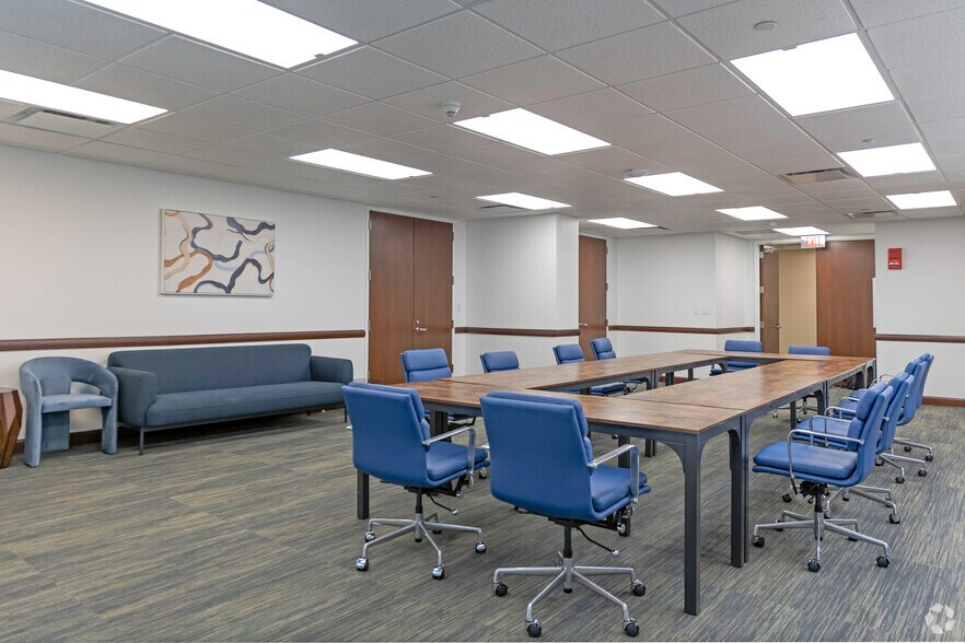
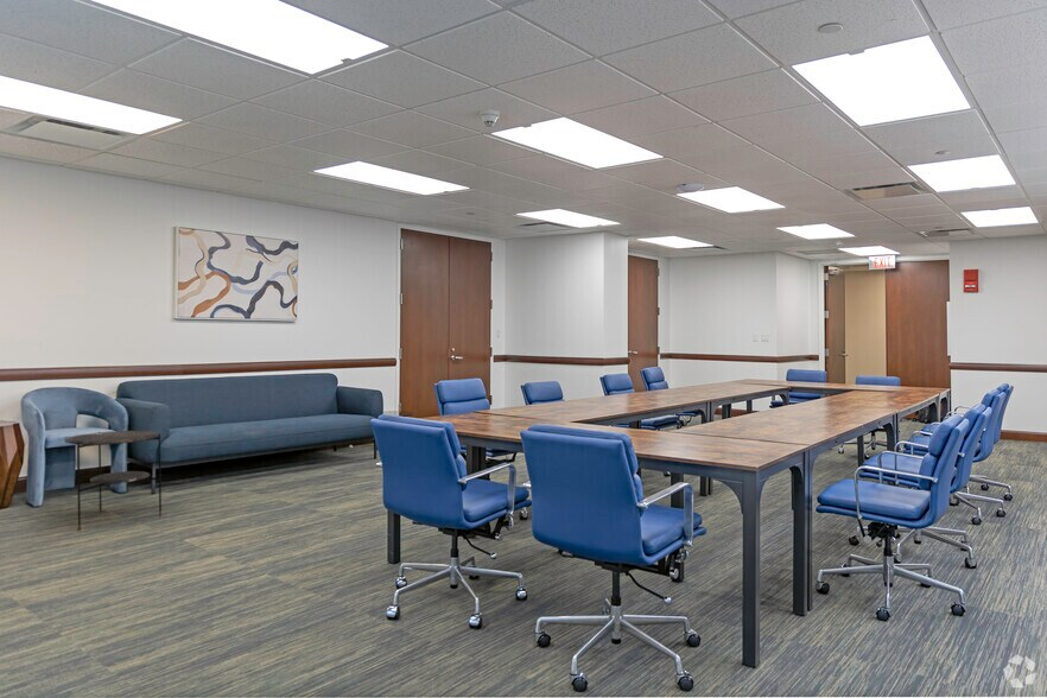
+ side table [63,430,163,532]
